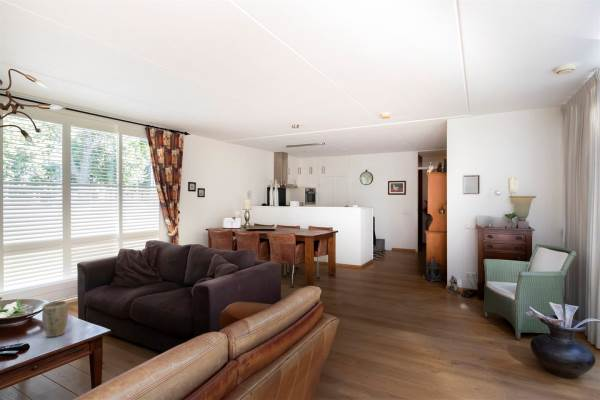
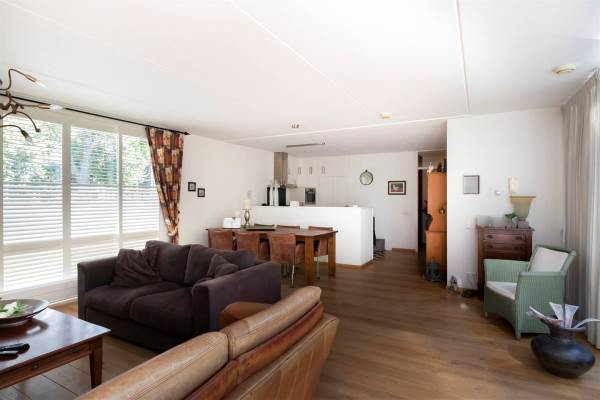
- plant pot [41,300,69,338]
